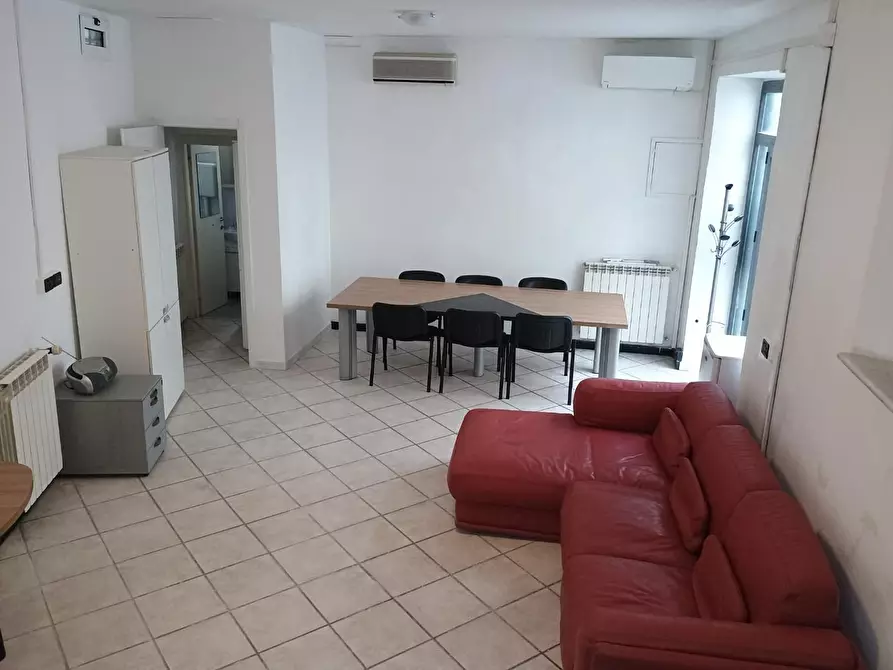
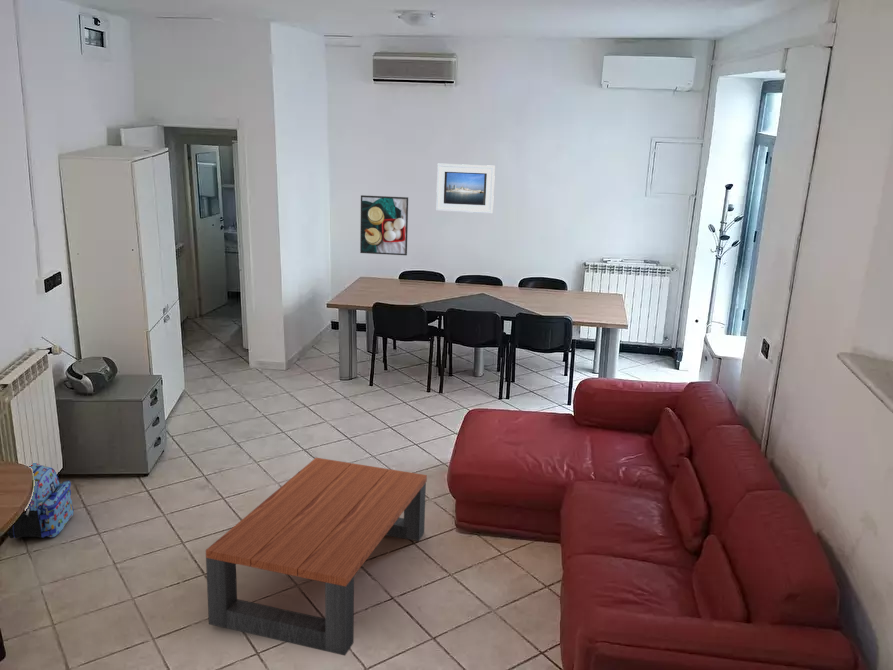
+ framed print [435,163,496,214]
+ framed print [359,194,409,256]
+ backpack [6,462,75,539]
+ coffee table [205,457,428,657]
